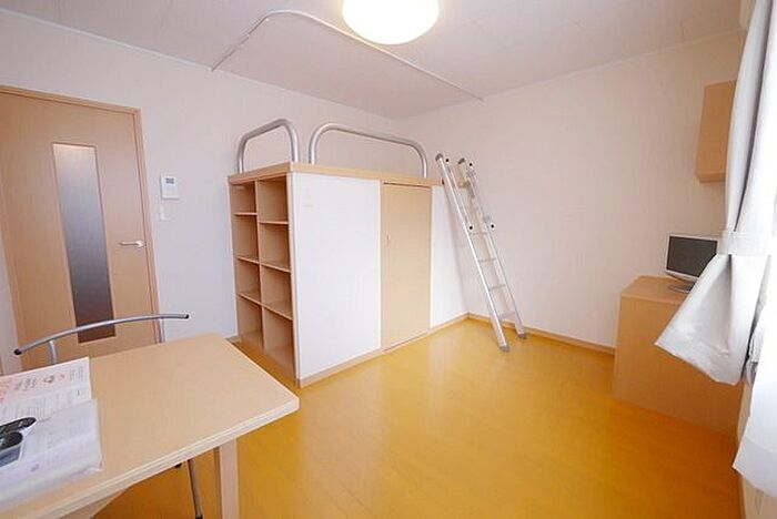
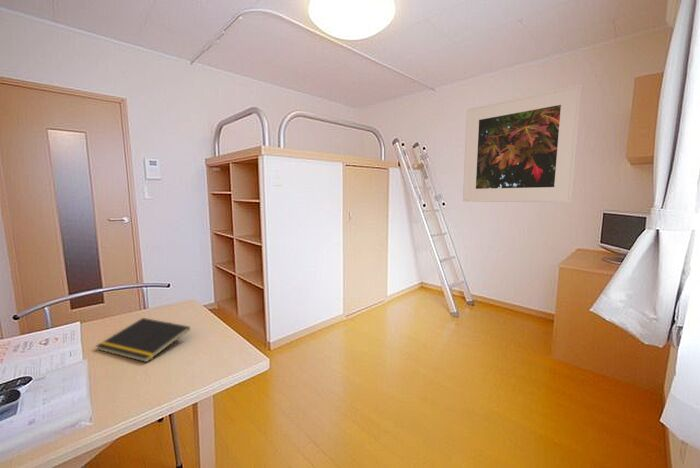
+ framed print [462,83,583,203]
+ notepad [95,317,191,363]
